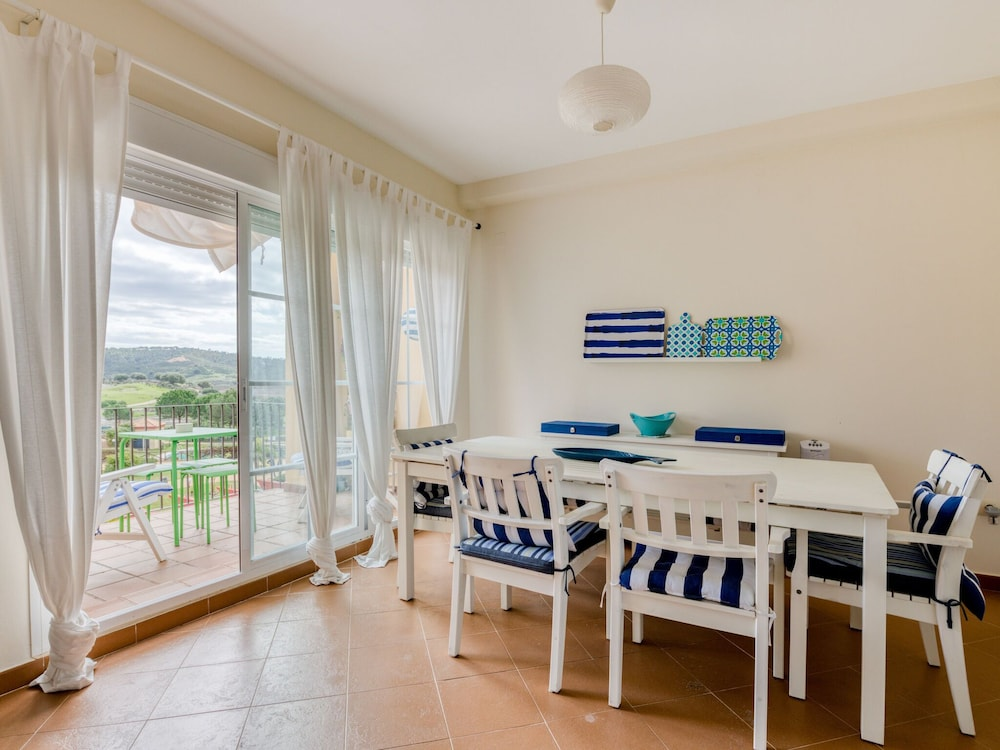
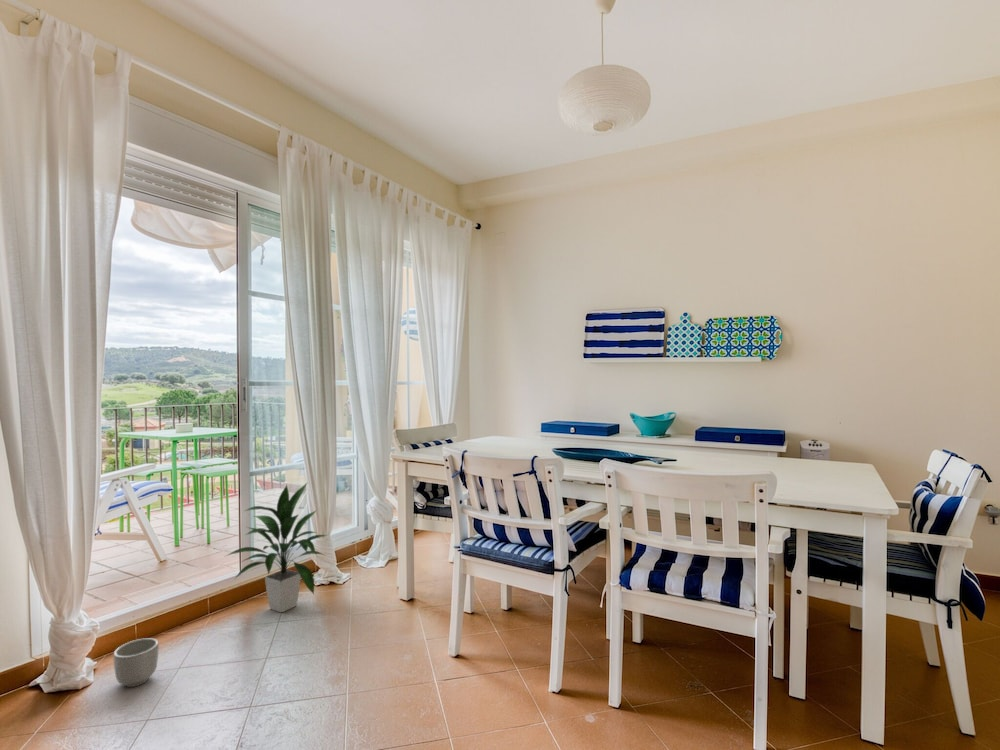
+ indoor plant [225,481,328,613]
+ planter [112,637,160,688]
